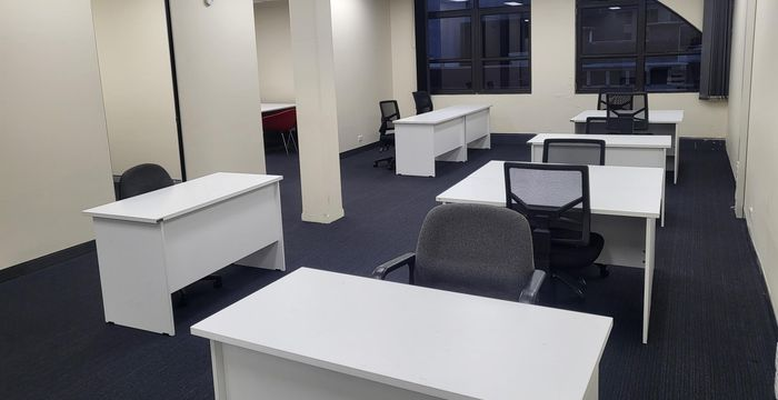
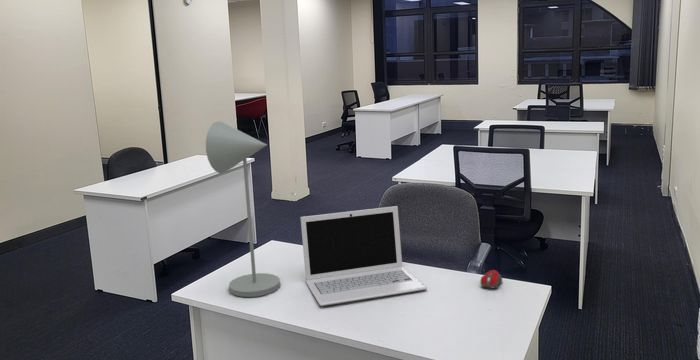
+ computer mouse [479,269,503,289]
+ laptop [300,205,428,307]
+ desk lamp [205,120,281,298]
